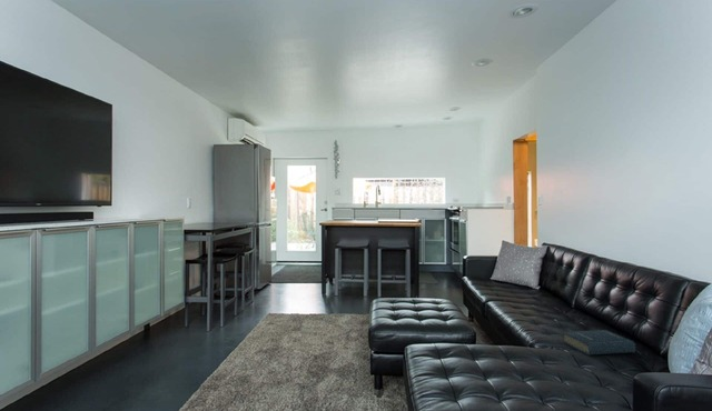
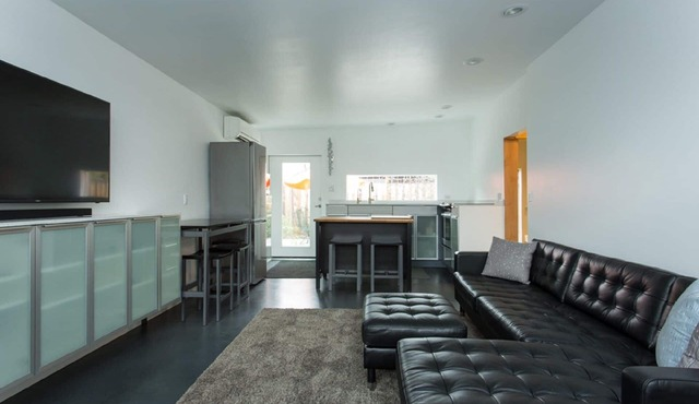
- hardback book [562,329,636,357]
